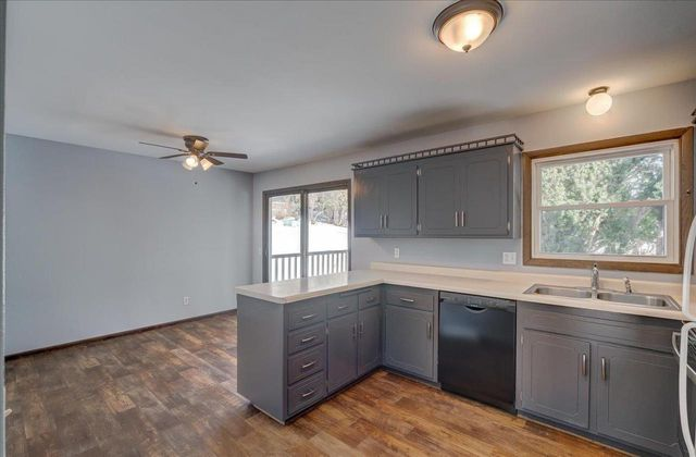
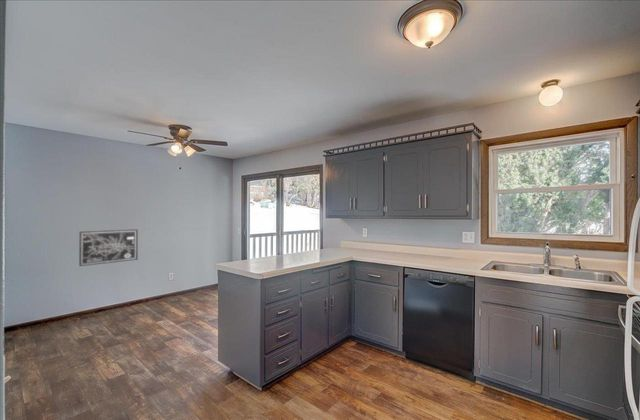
+ wall art [78,228,139,267]
